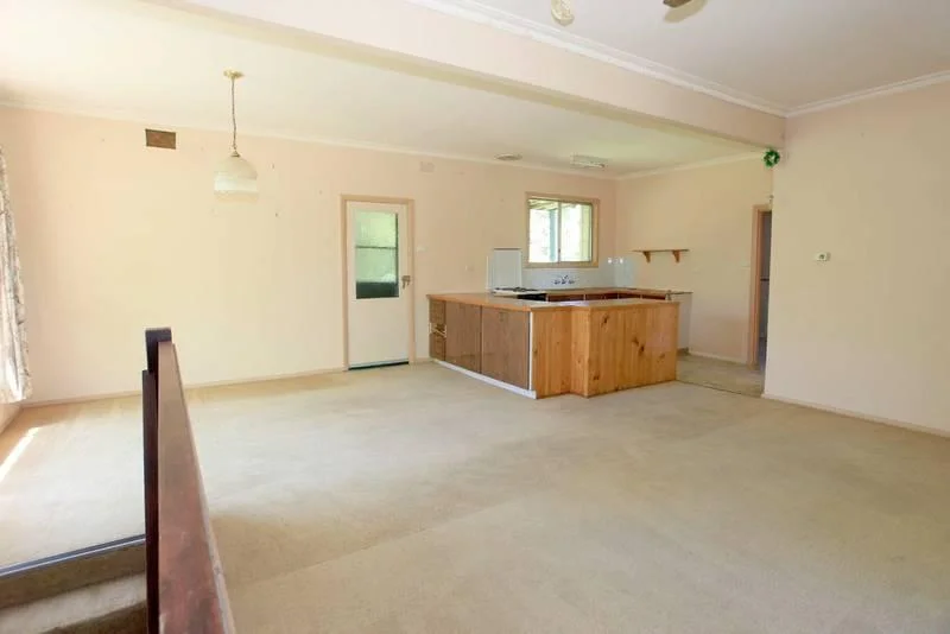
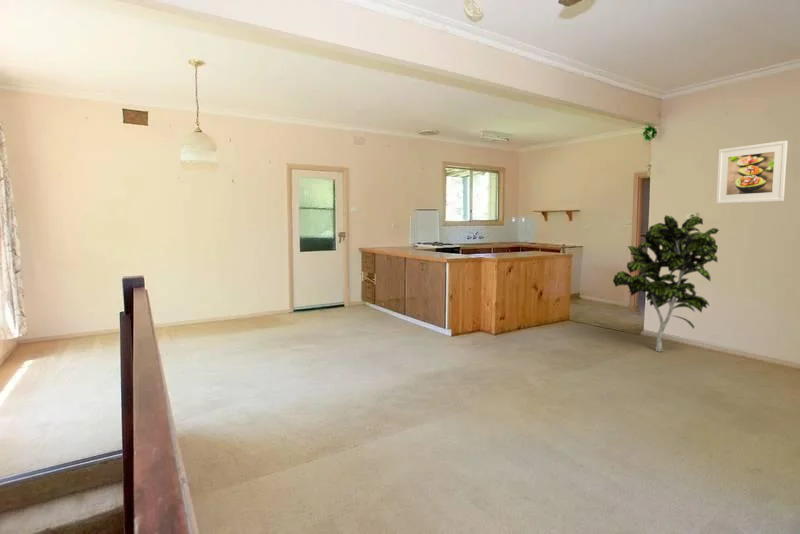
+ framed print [715,140,789,205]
+ indoor plant [612,215,720,353]
